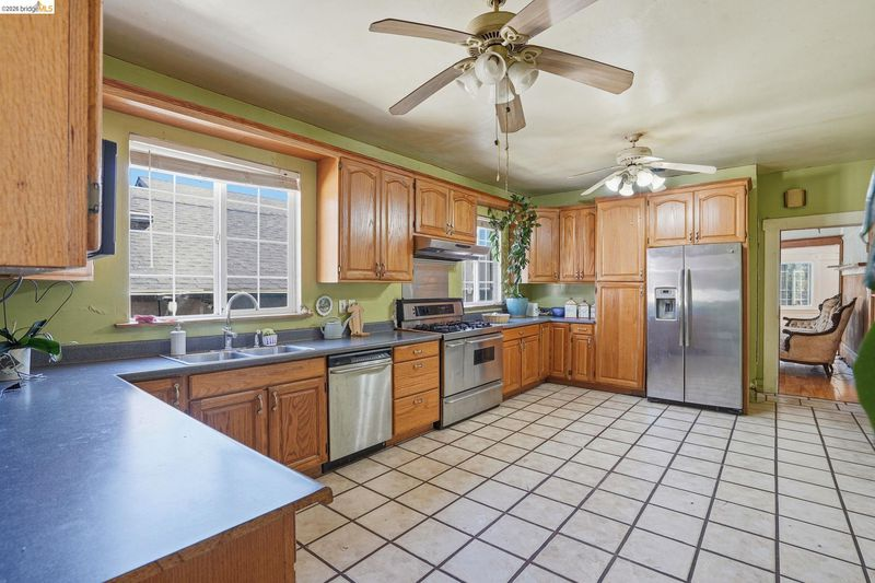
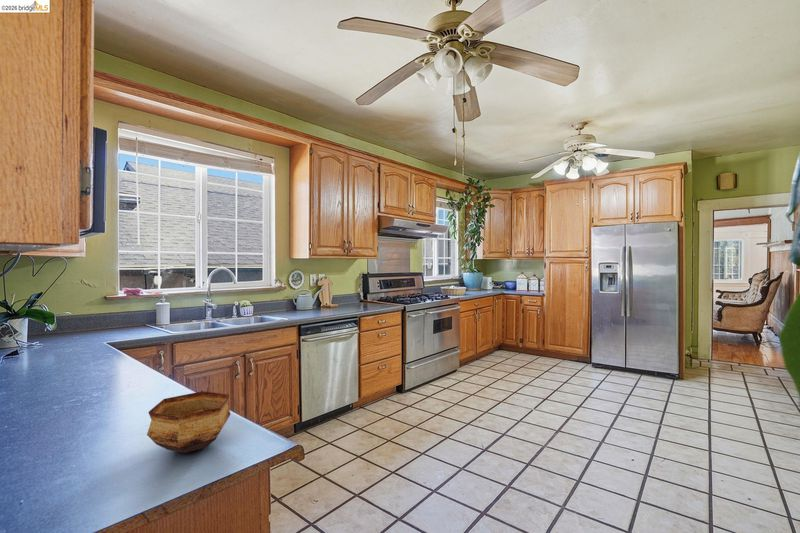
+ bowl [146,390,232,454]
